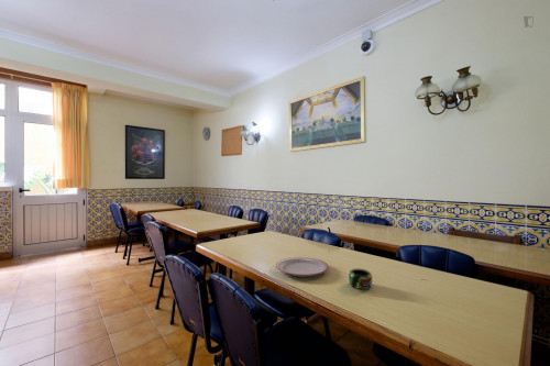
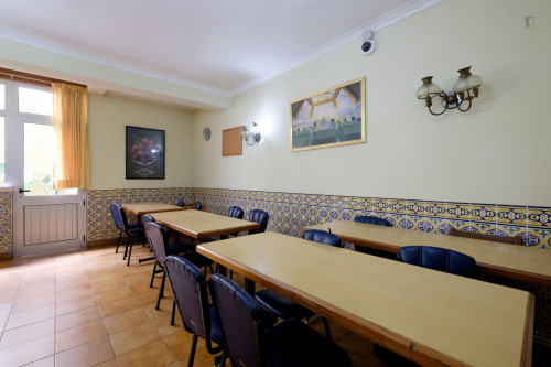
- plate [275,256,330,277]
- mug [348,268,373,290]
